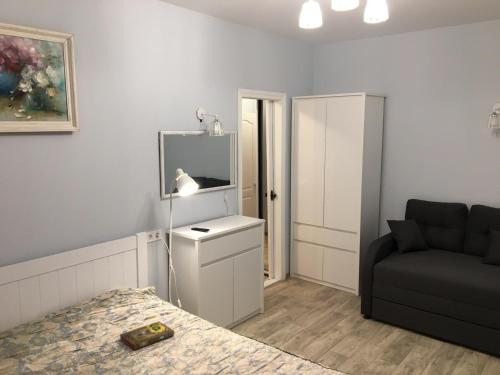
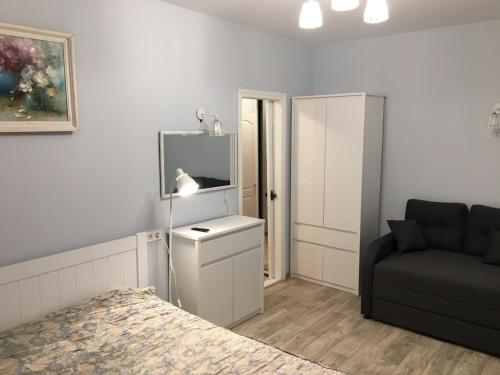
- book [119,320,175,351]
